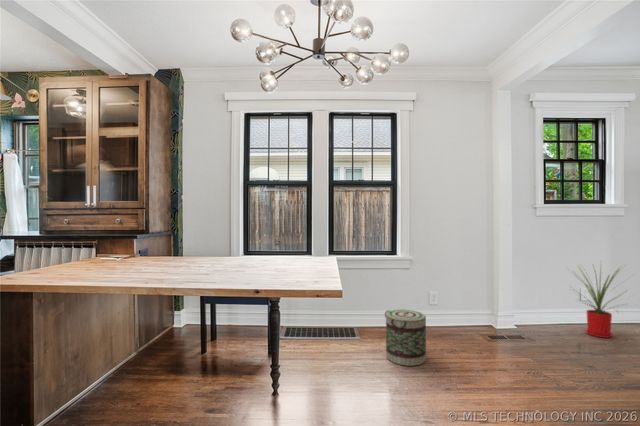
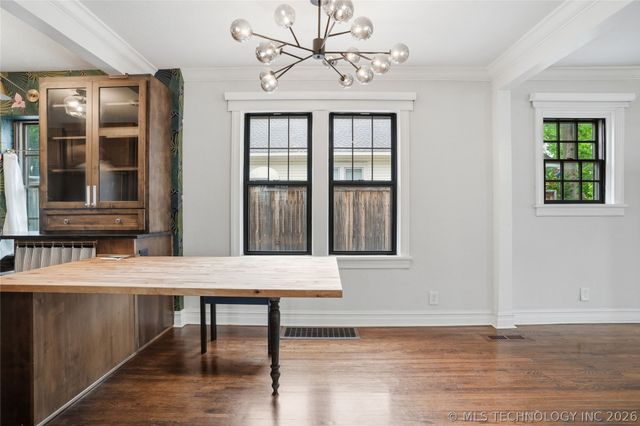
- house plant [566,261,637,339]
- basket [384,308,427,367]
